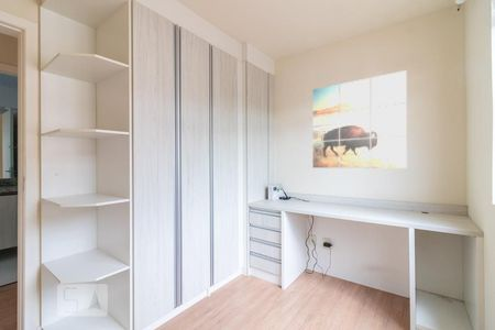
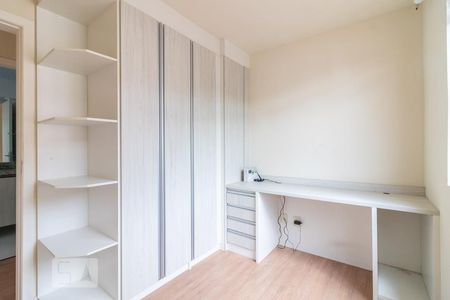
- wall art [311,69,408,169]
